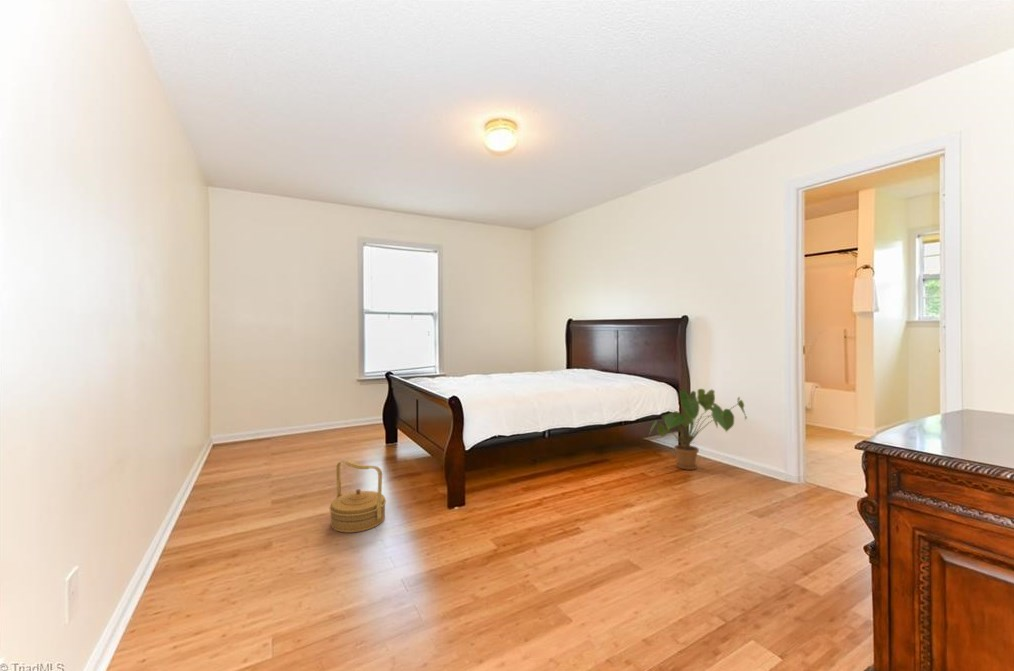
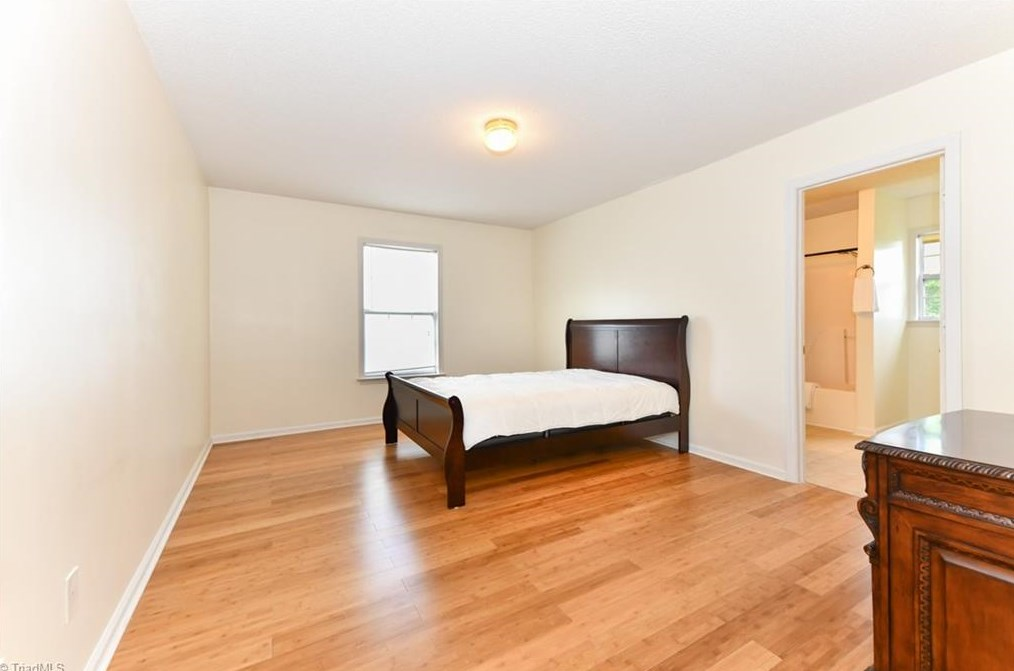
- house plant [648,388,748,471]
- basket [329,459,387,534]
